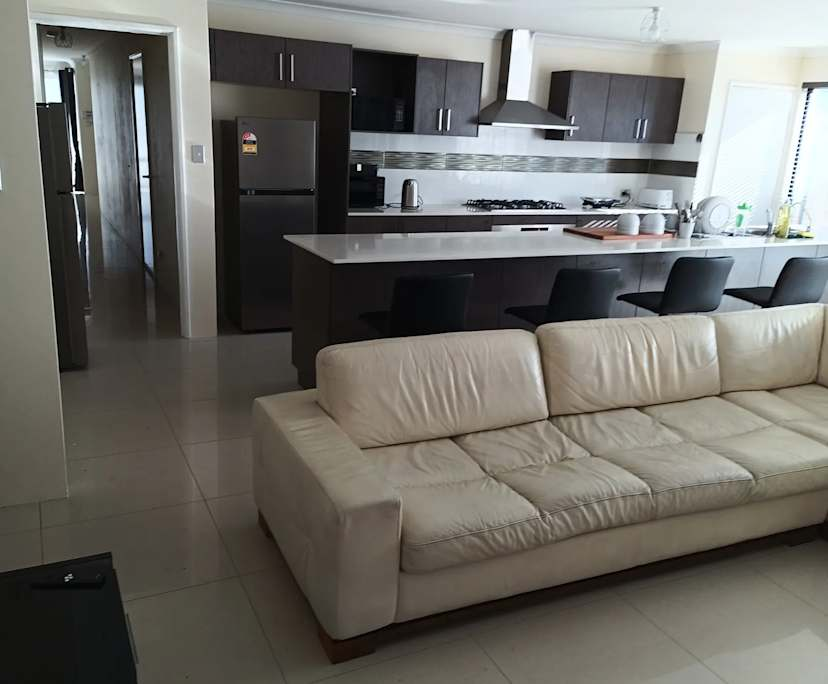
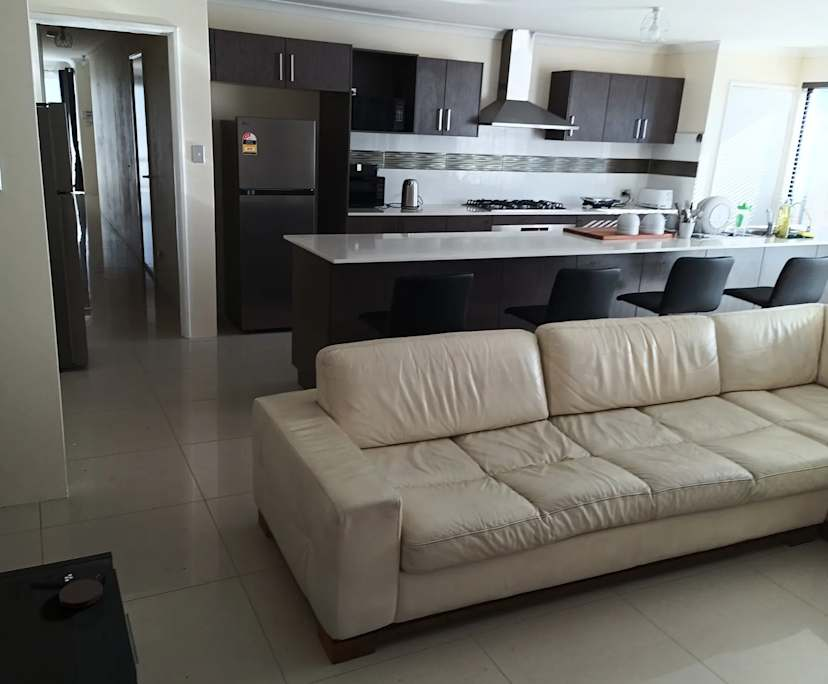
+ coaster [58,578,104,609]
